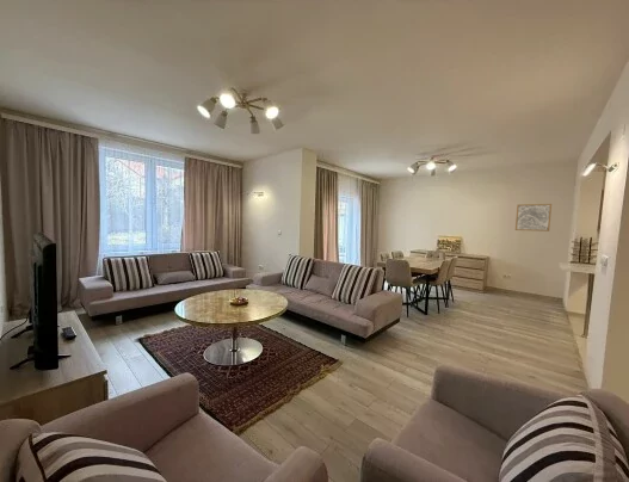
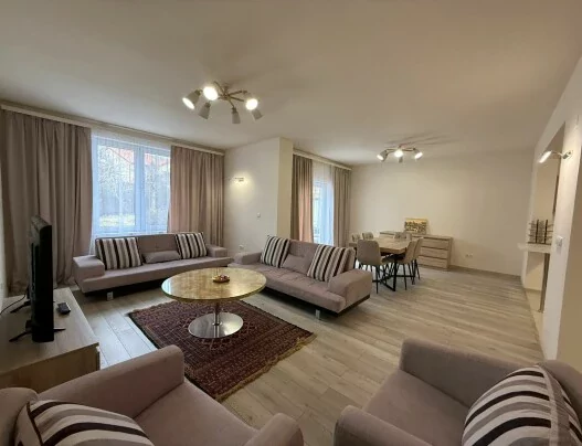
- wall art [514,203,553,233]
